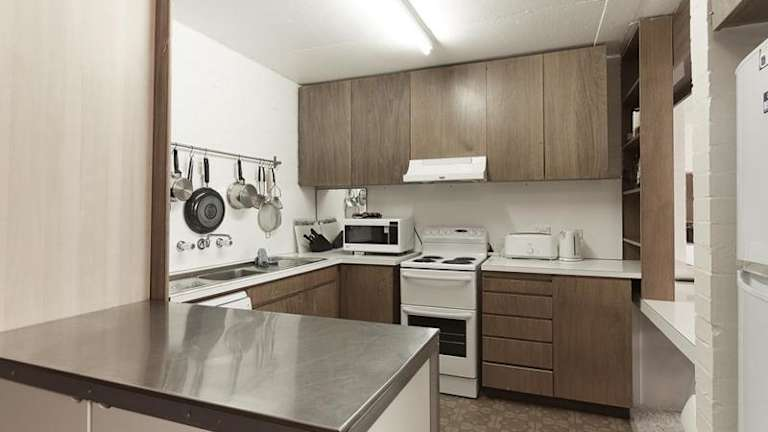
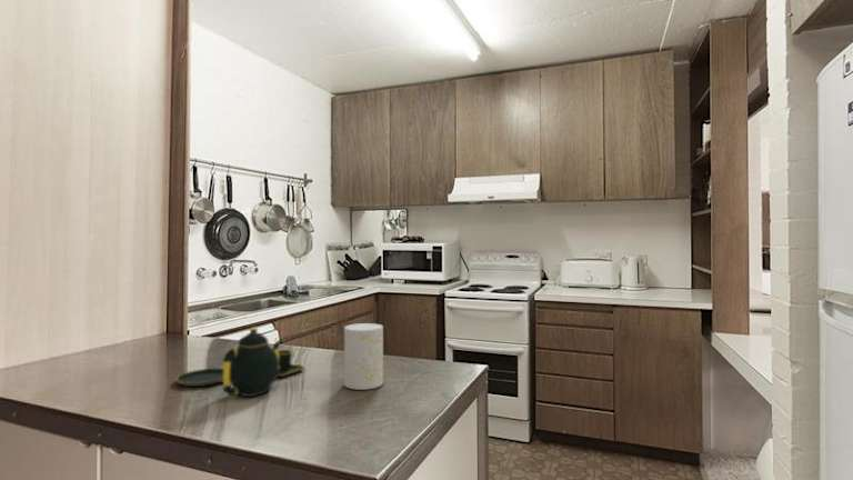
+ teapot [175,327,307,398]
+ cup [343,322,384,391]
